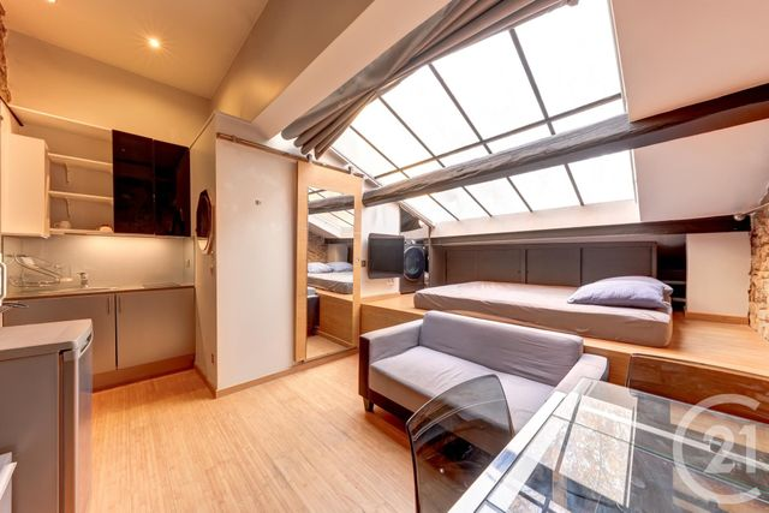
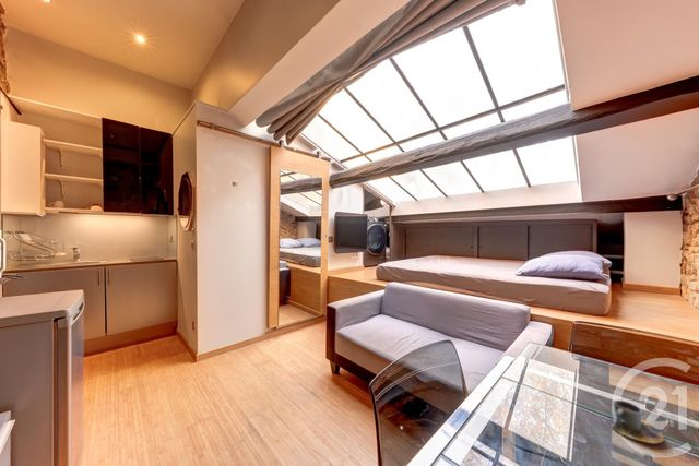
+ cup [609,399,665,444]
